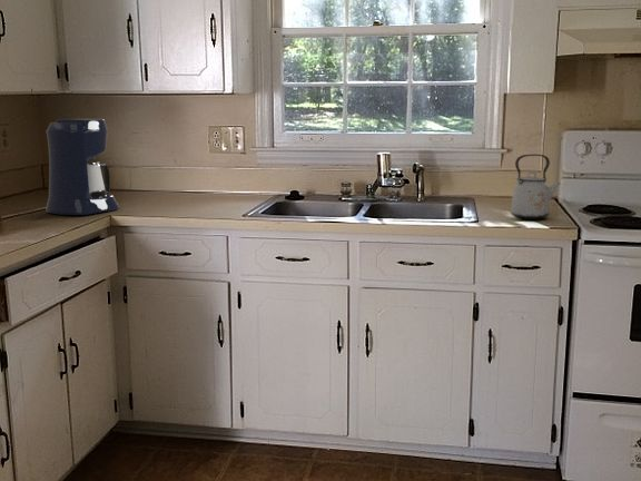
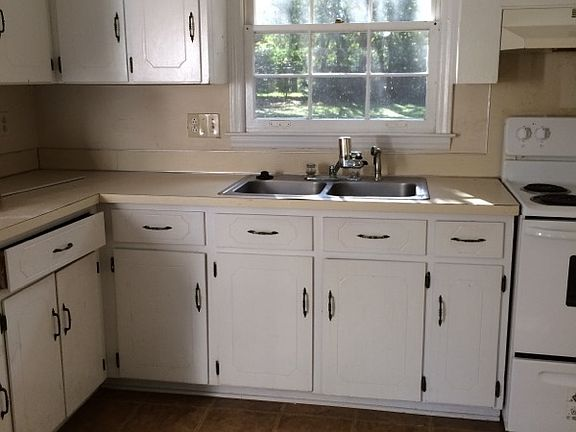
- kettle [510,154,561,220]
- coffee maker [45,118,120,216]
